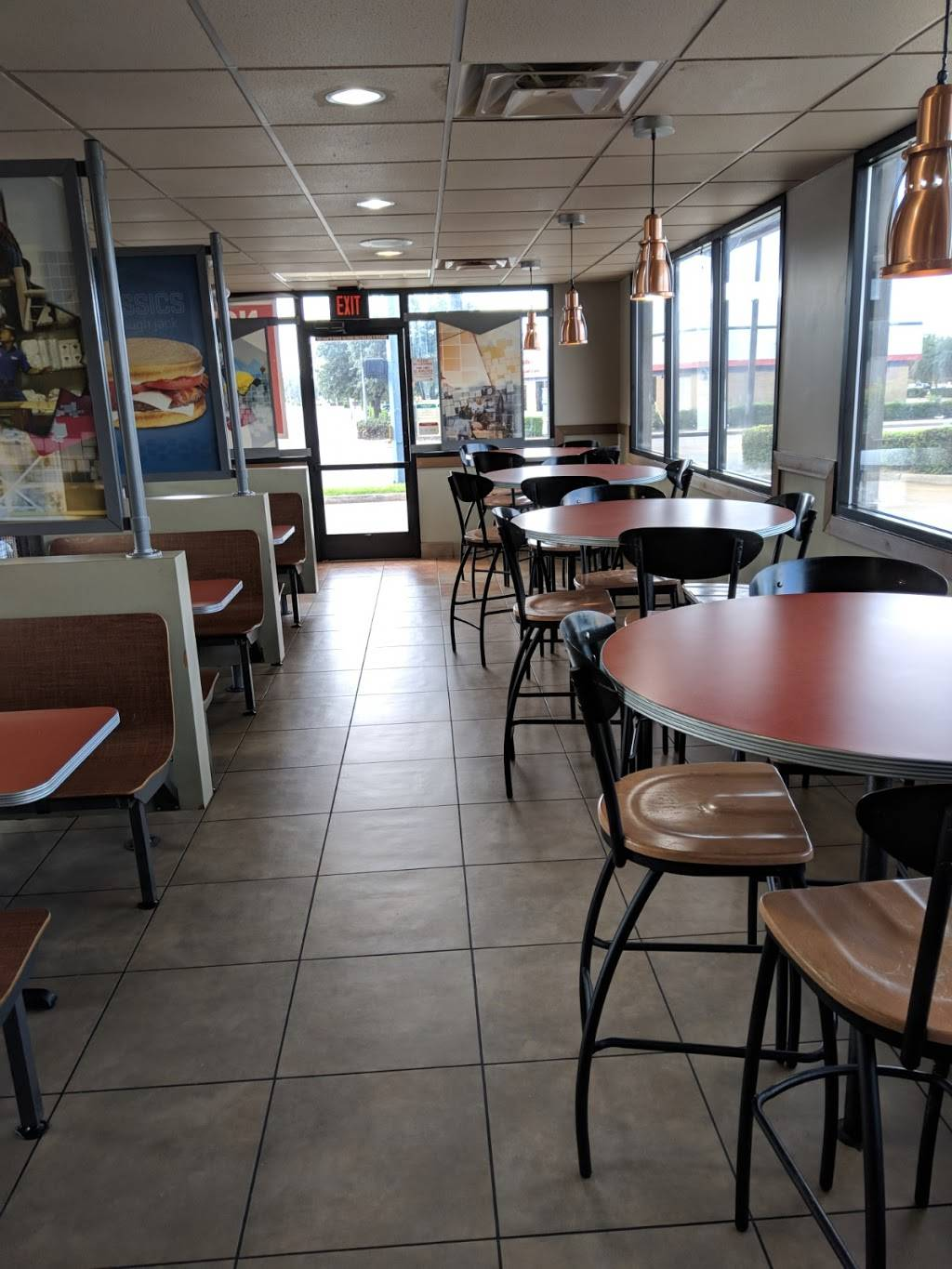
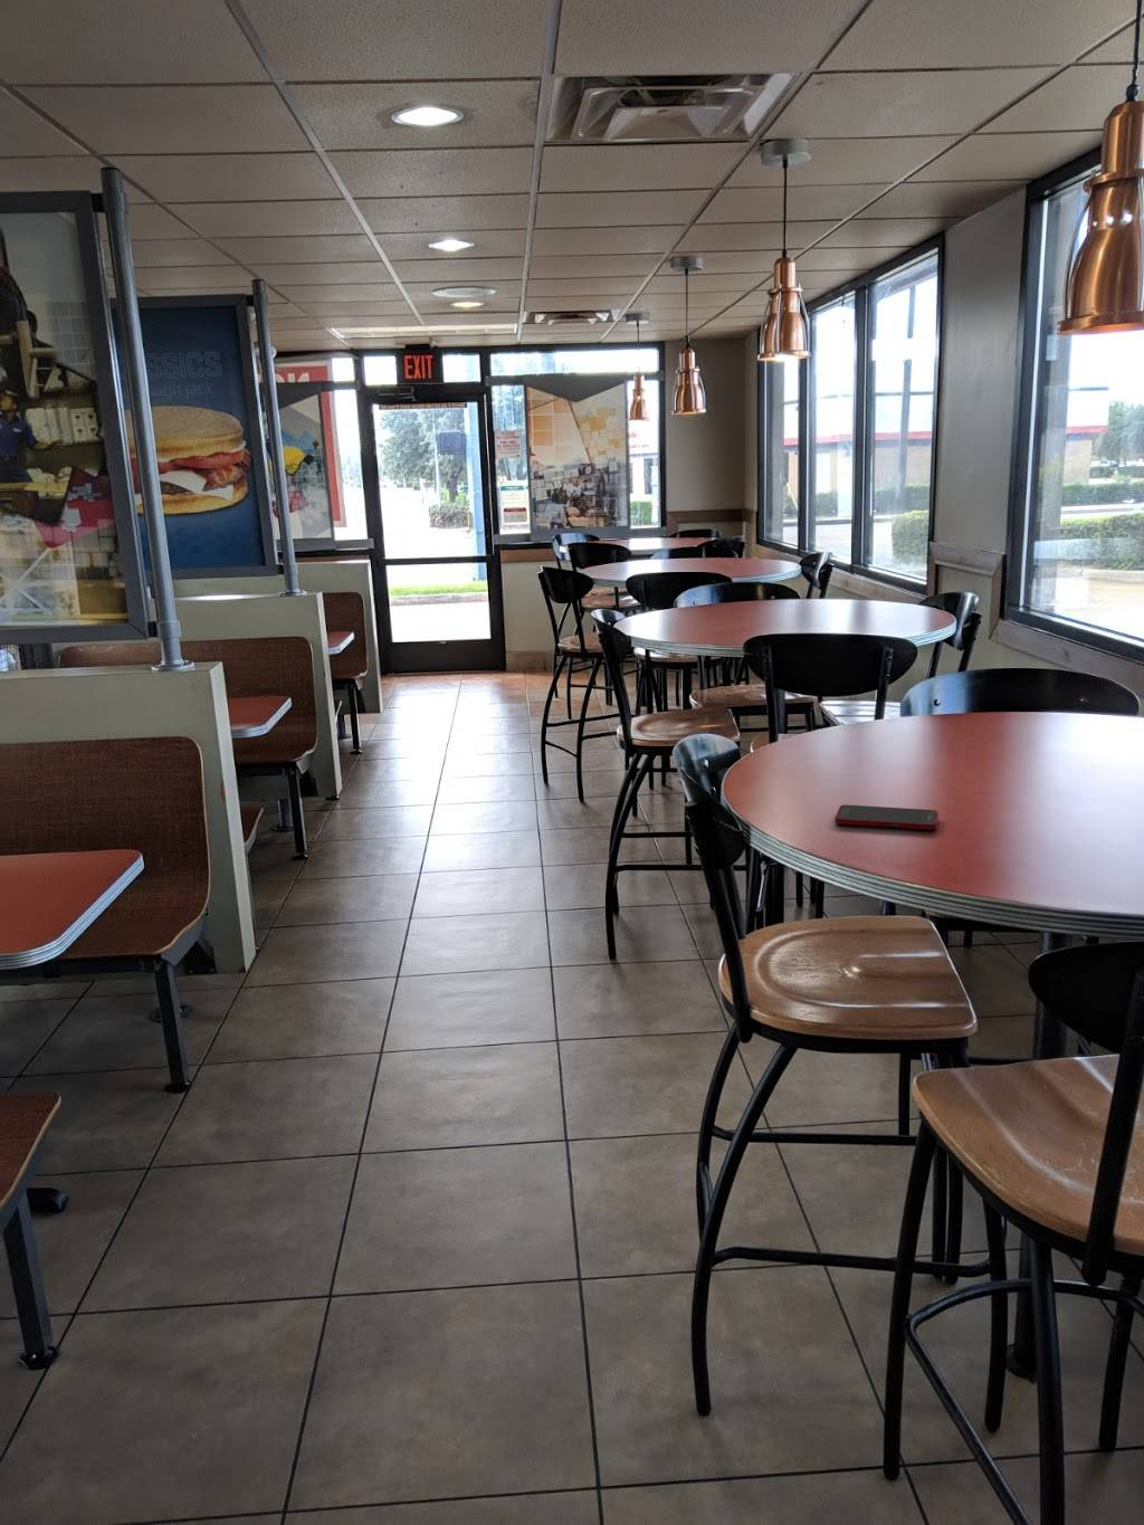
+ cell phone [834,804,940,832]
